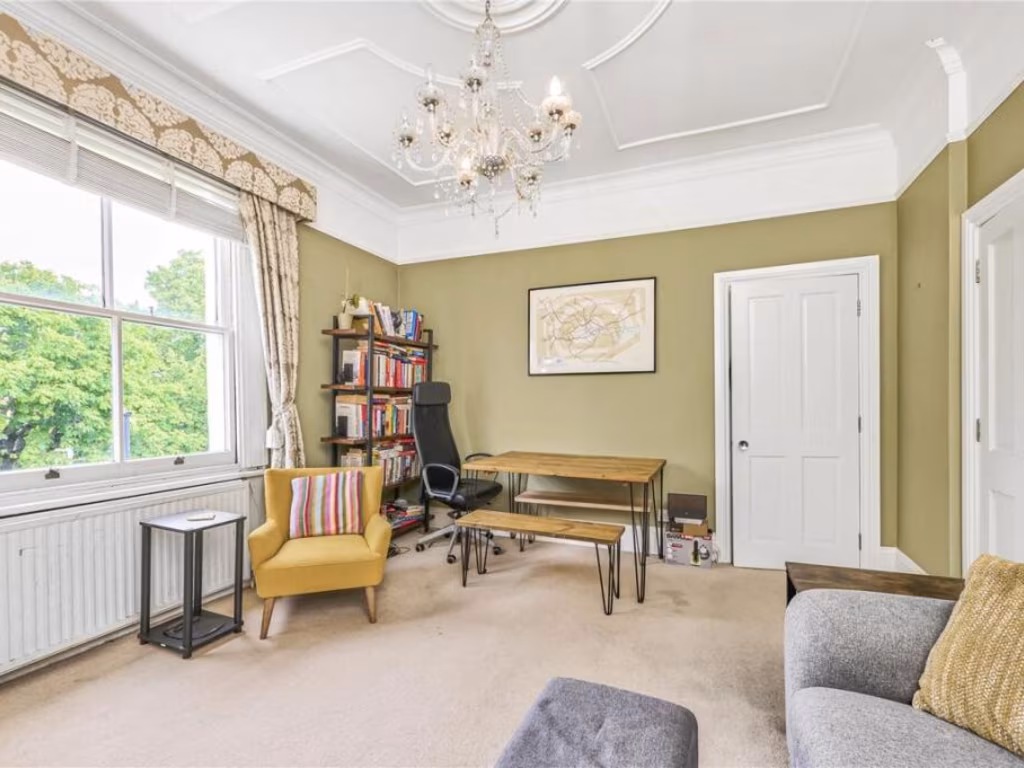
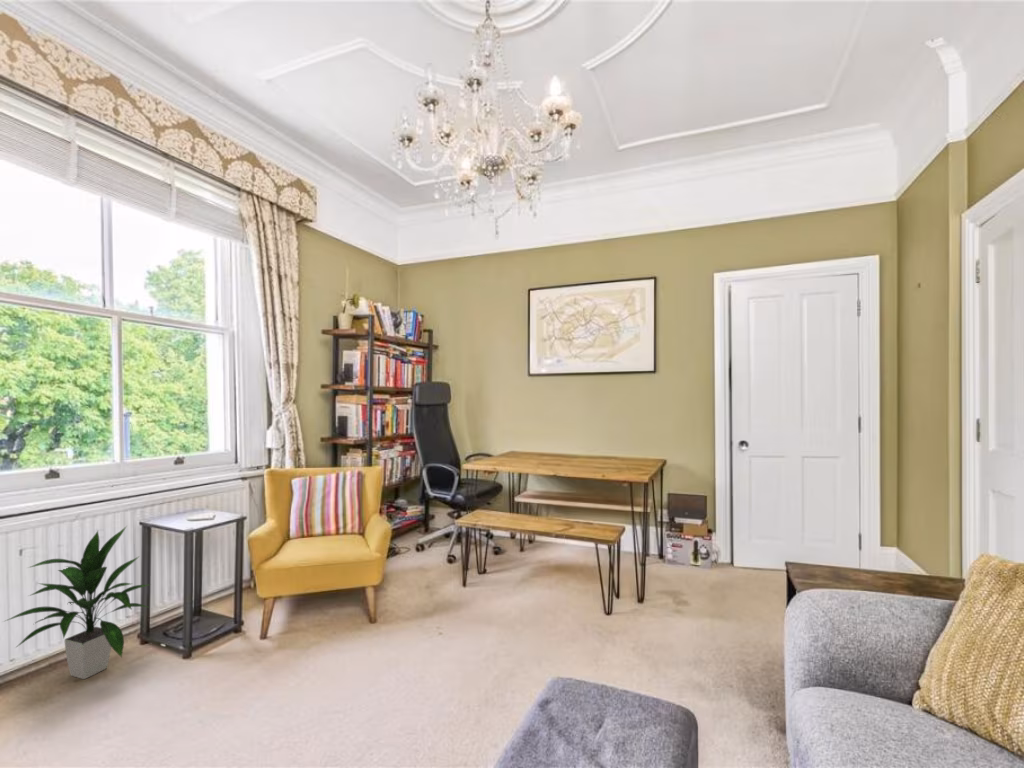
+ indoor plant [2,525,152,680]
